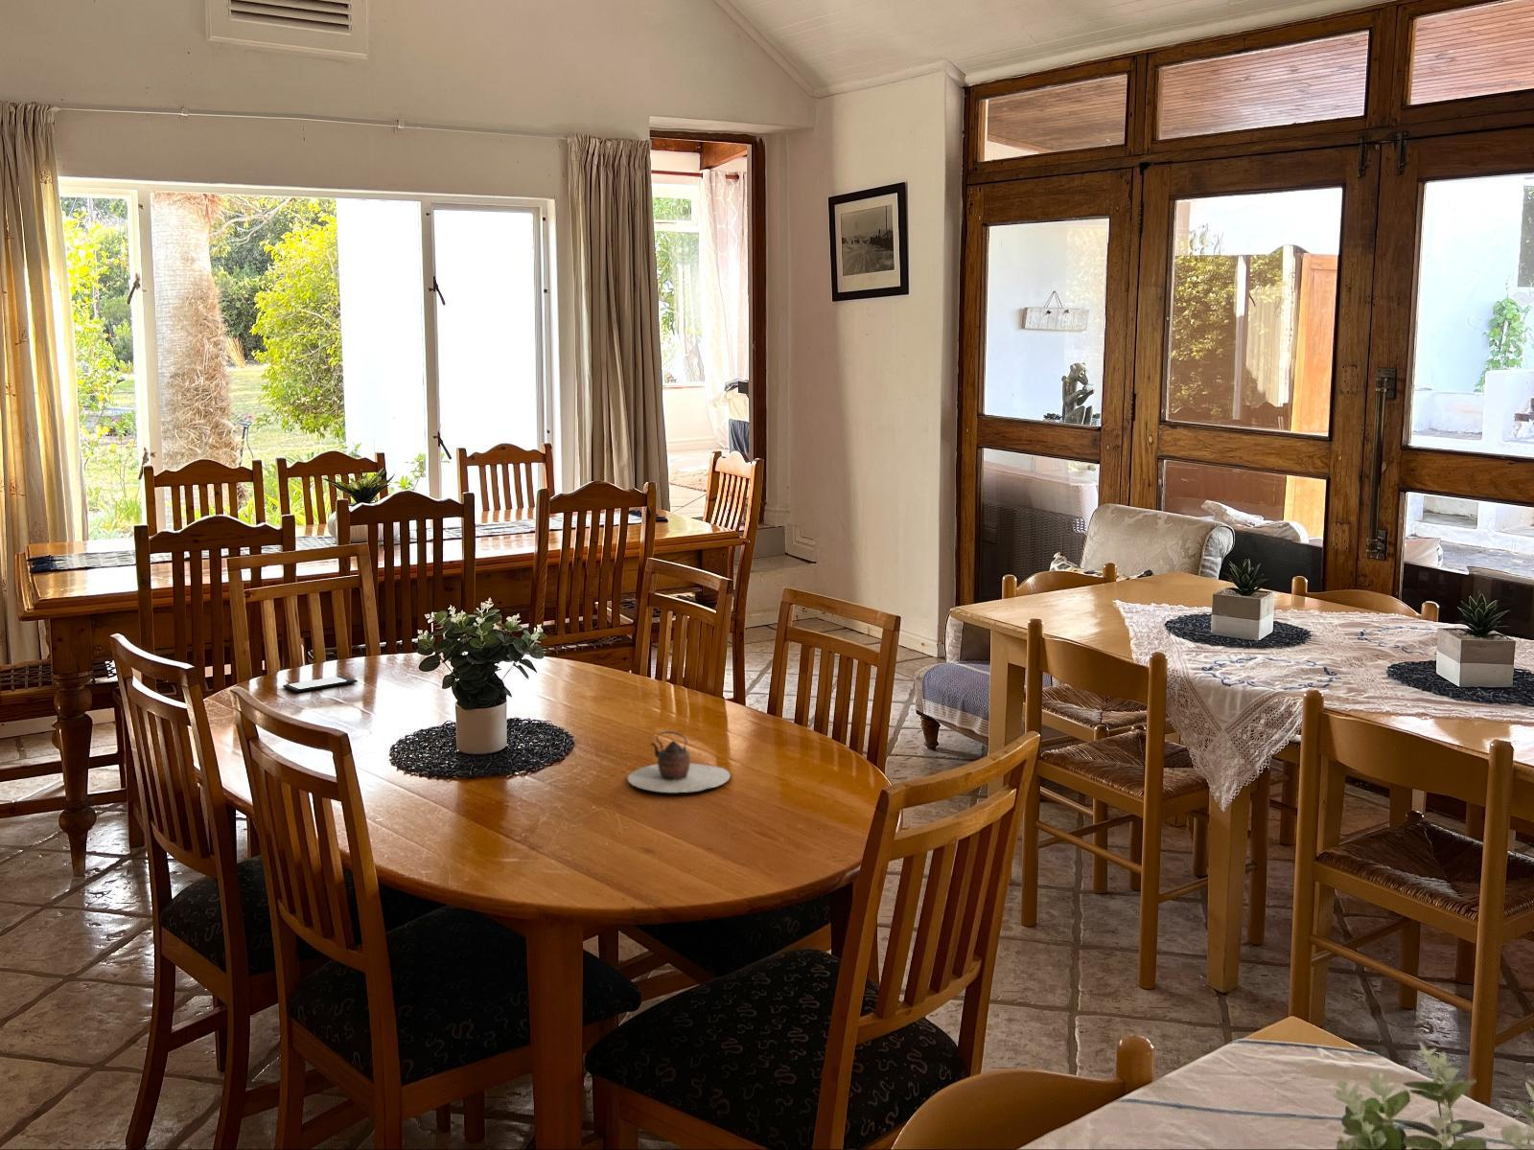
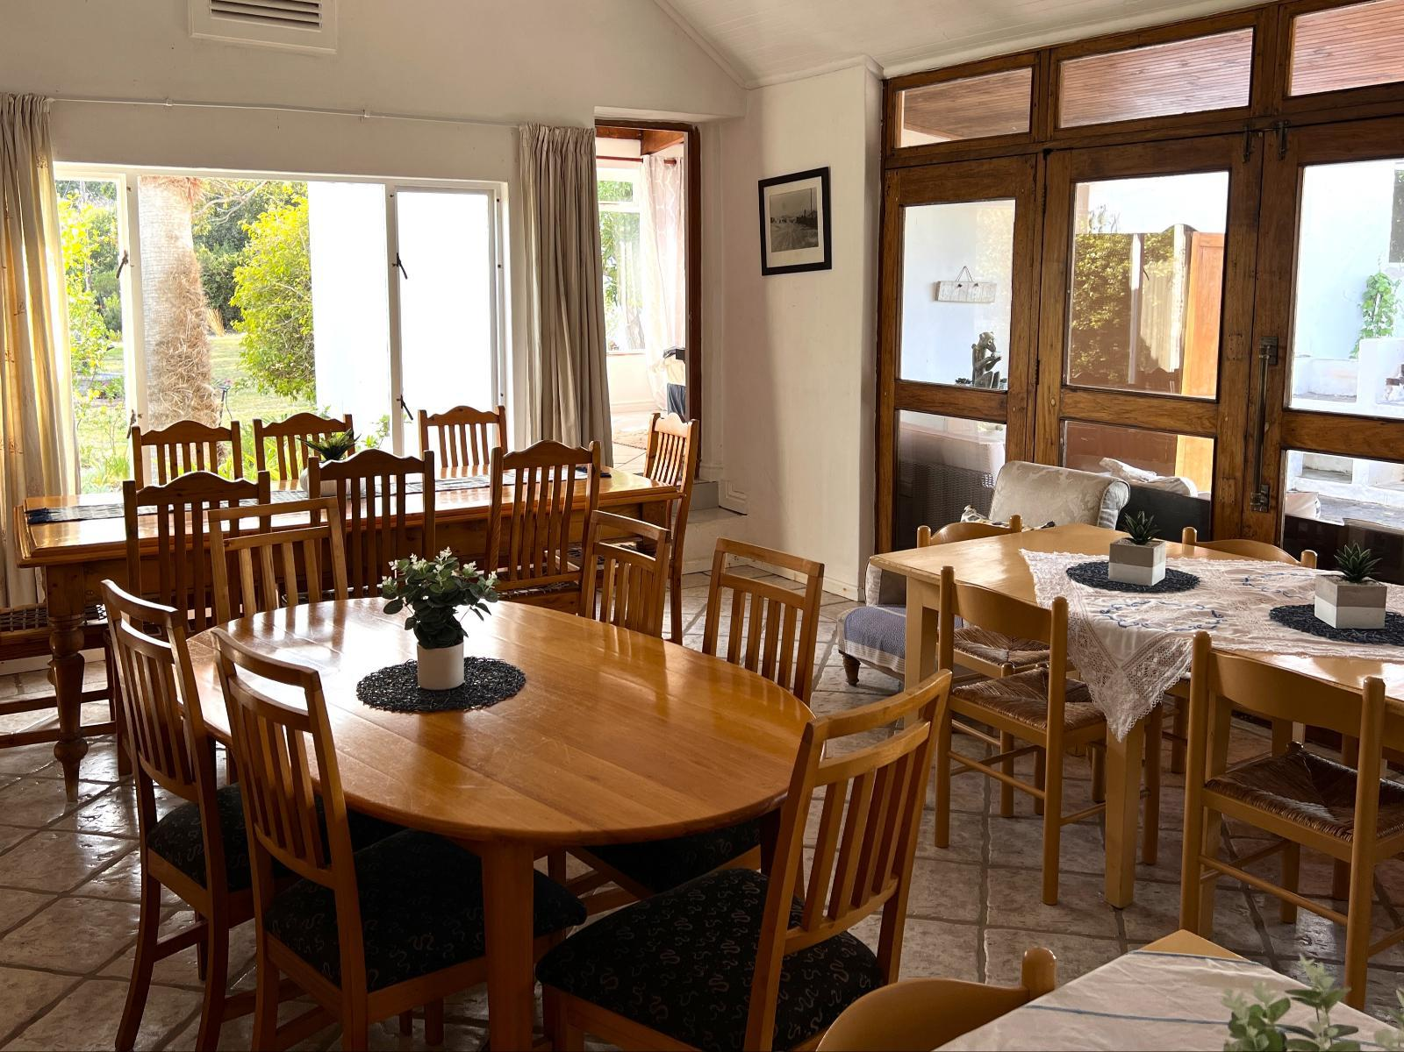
- smartphone [281,675,359,693]
- teapot [627,731,732,794]
